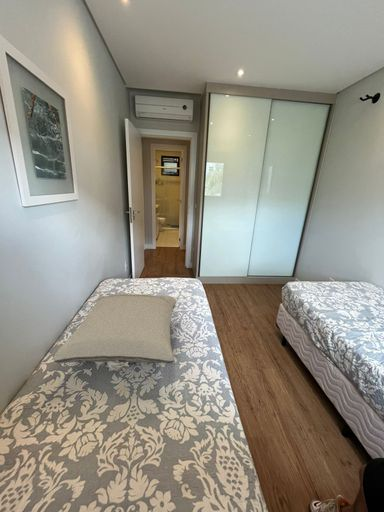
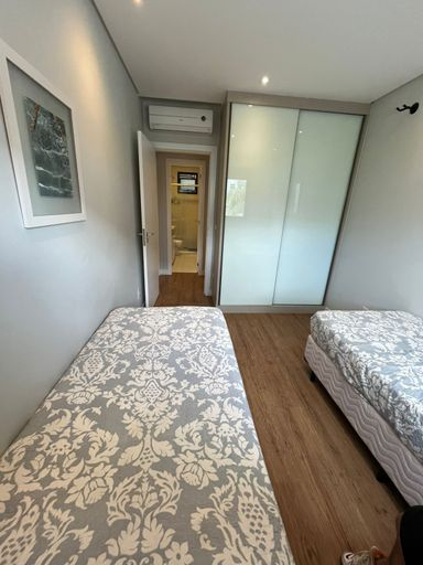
- pillow [53,293,177,371]
